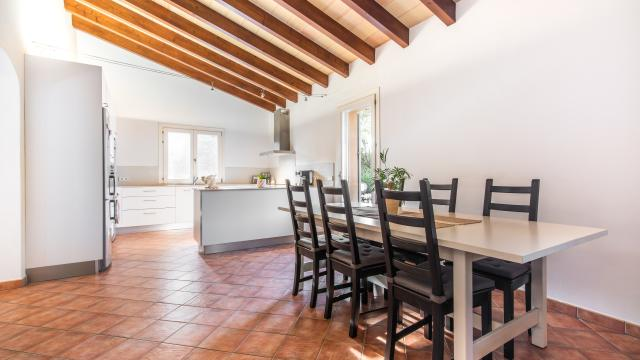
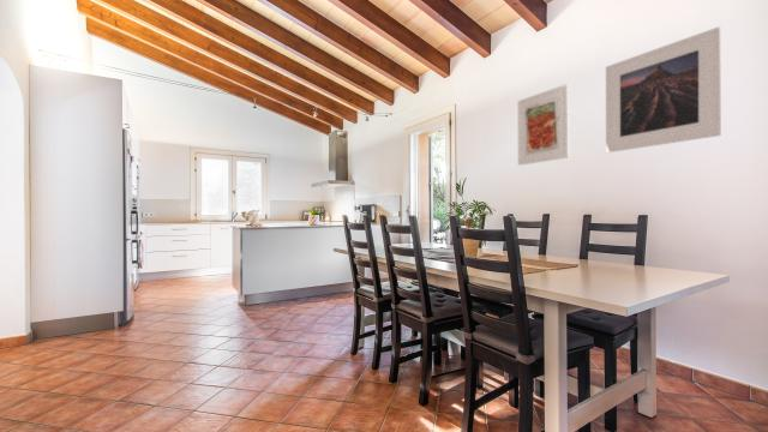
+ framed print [605,25,722,154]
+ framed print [517,83,571,167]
